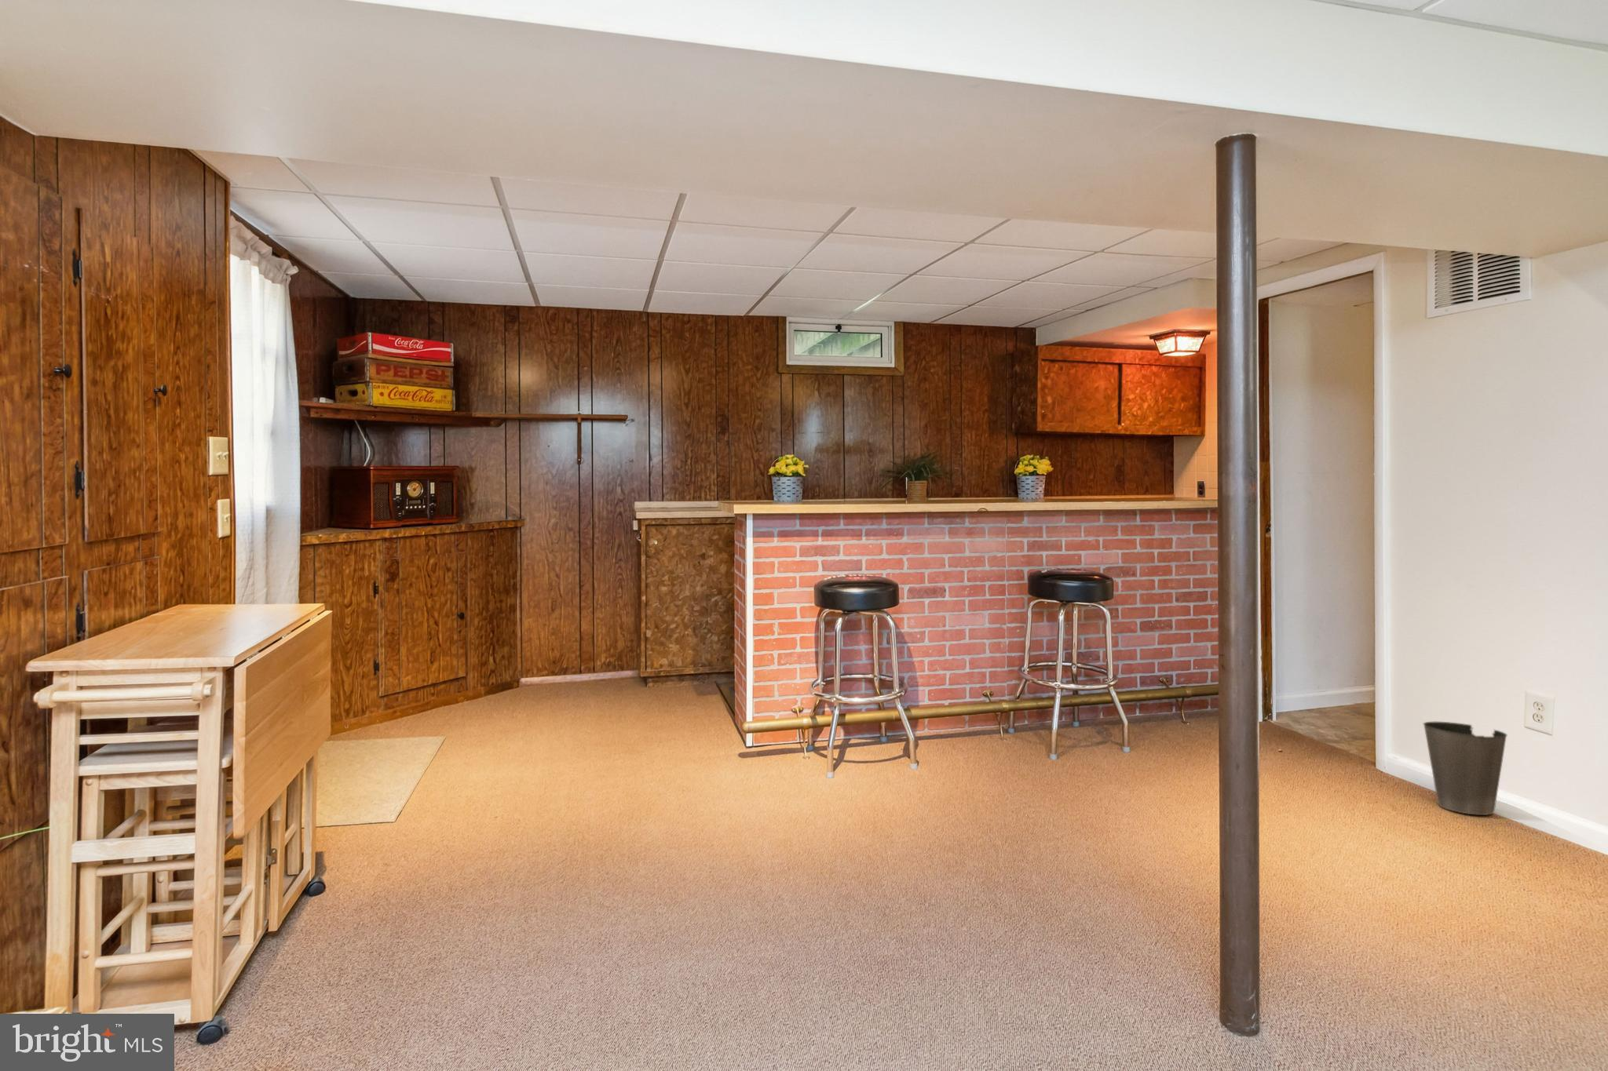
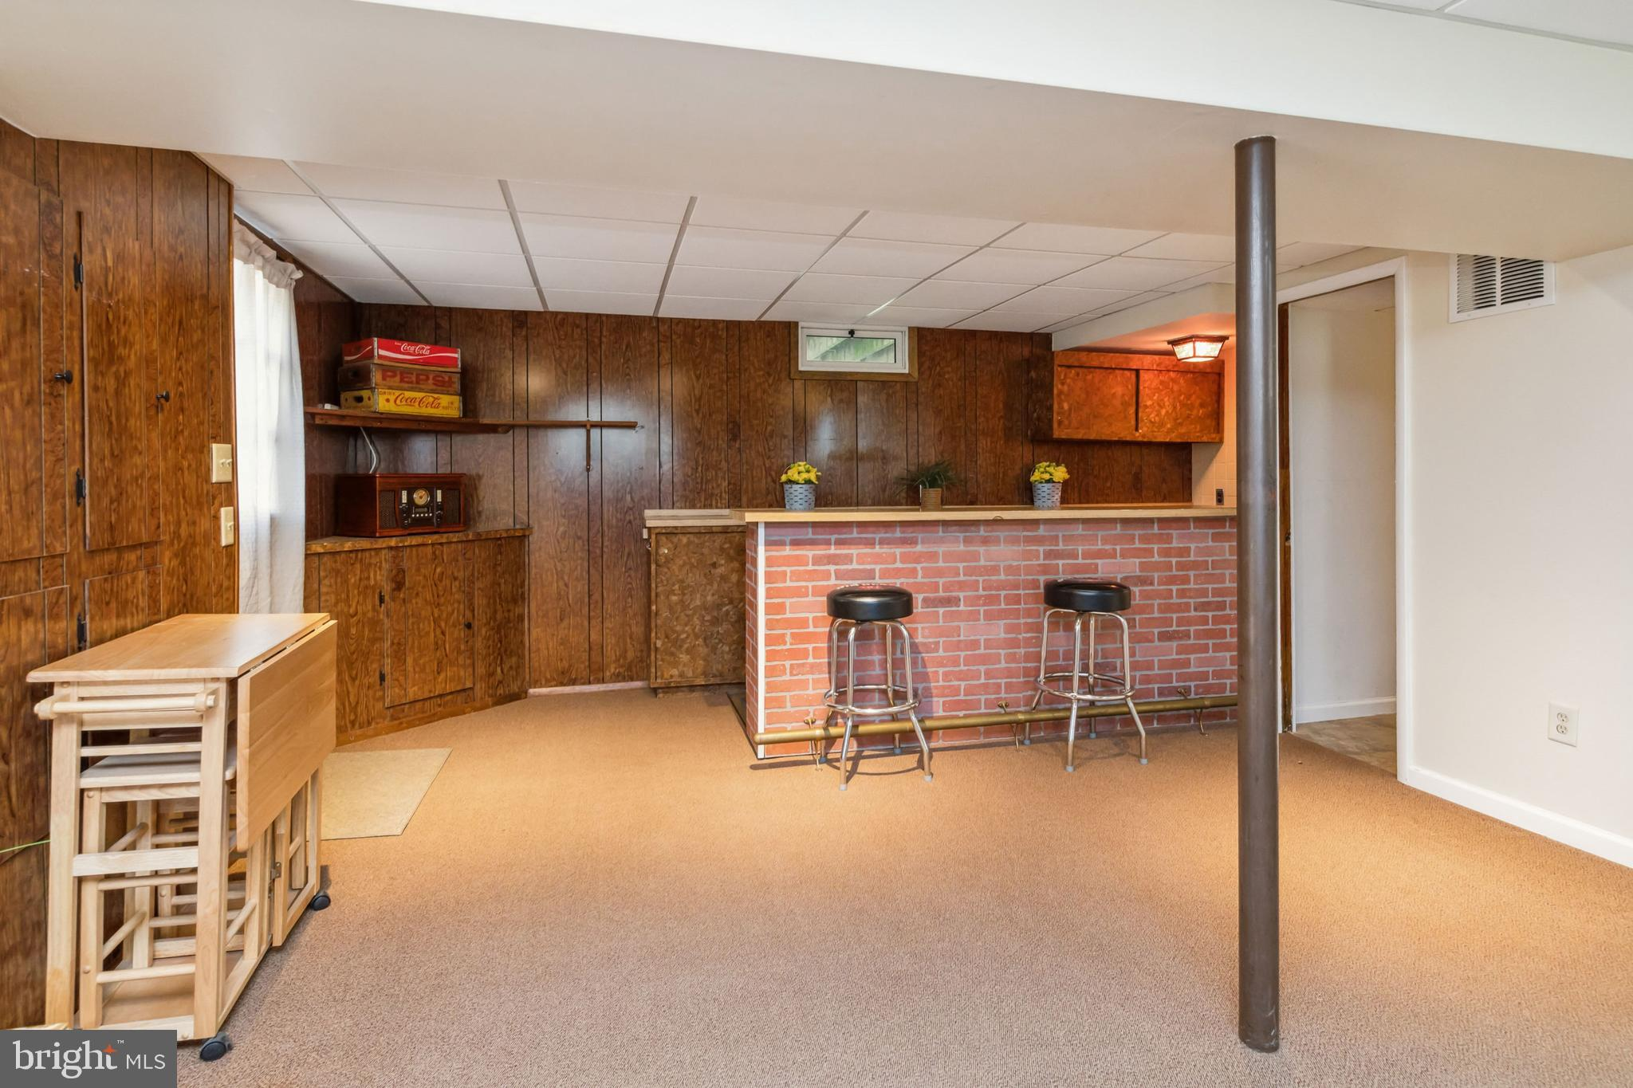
- waste basket [1423,721,1509,816]
